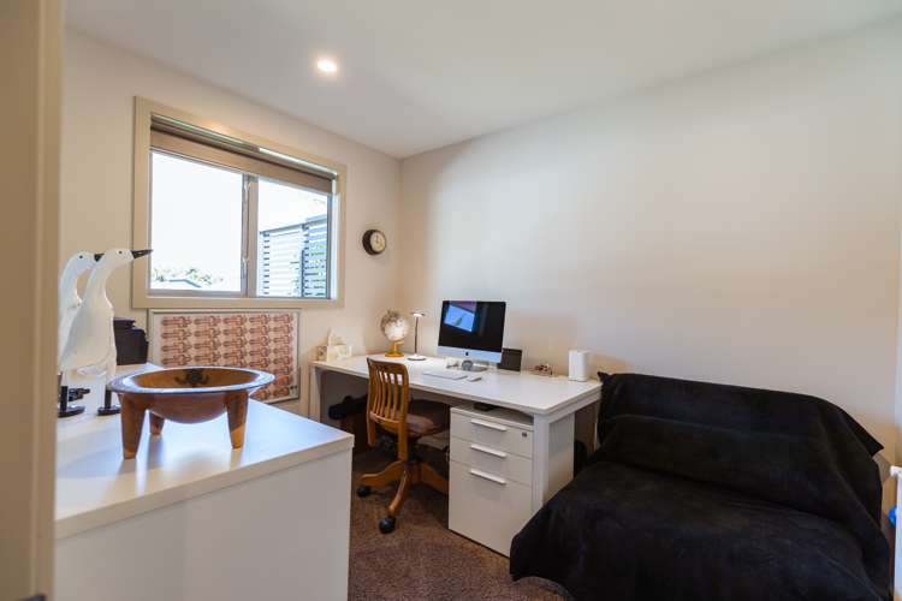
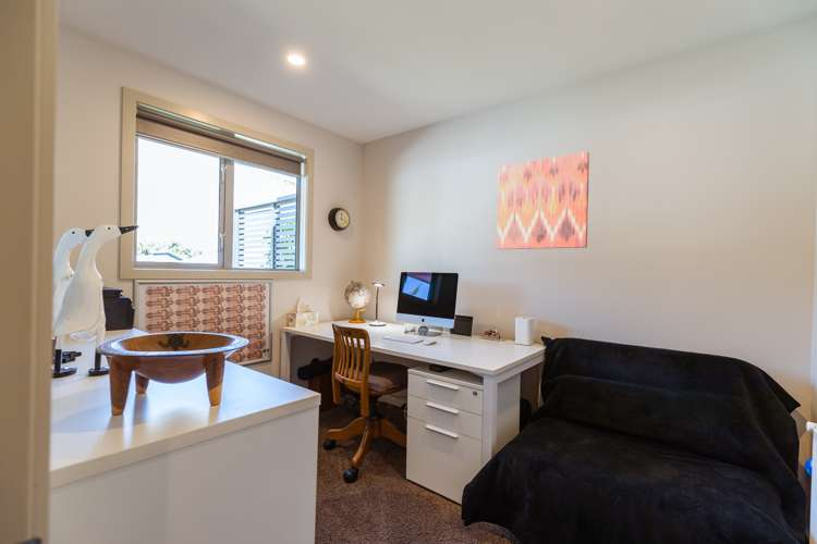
+ wall art [496,150,590,250]
